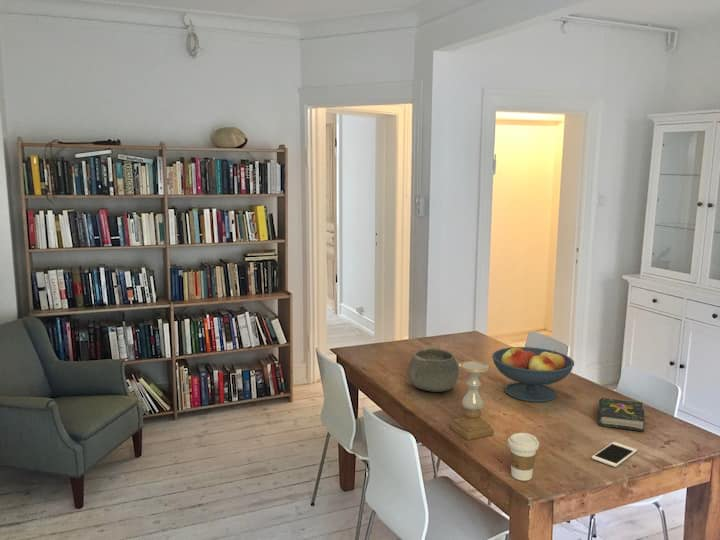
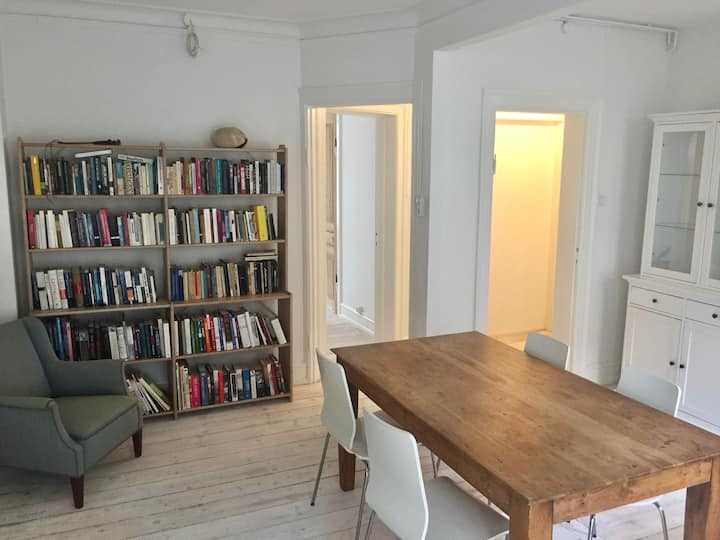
- book [597,397,645,432]
- fruit bowl [491,346,575,403]
- bowl [407,347,460,393]
- candle holder [449,360,494,441]
- coffee cup [507,432,540,482]
- cell phone [591,441,638,468]
